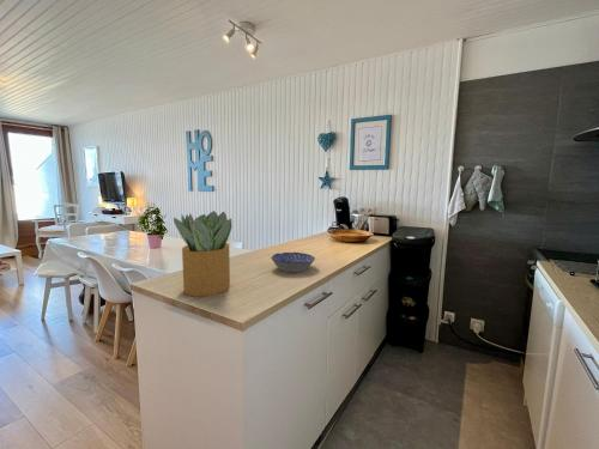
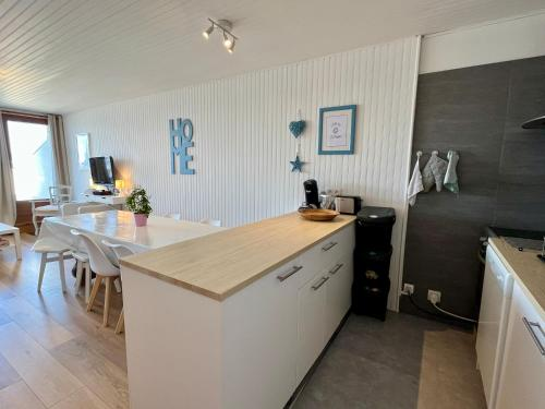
- potted plant [173,210,232,298]
- bowl [270,251,316,273]
